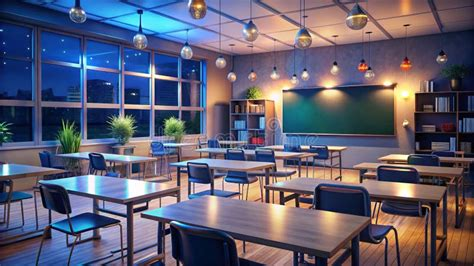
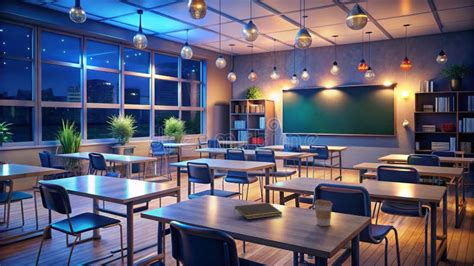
+ notepad [233,202,283,220]
+ coffee cup [314,199,333,227]
